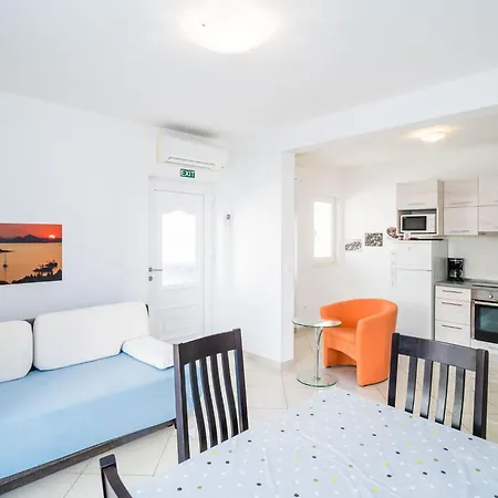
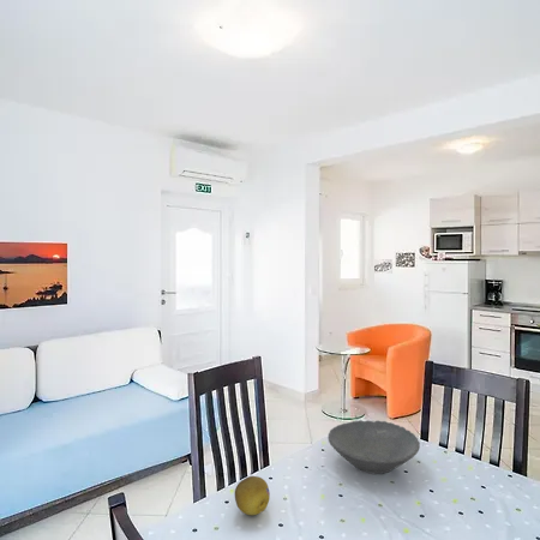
+ fruit [234,475,271,516]
+ bowl [326,419,421,475]
